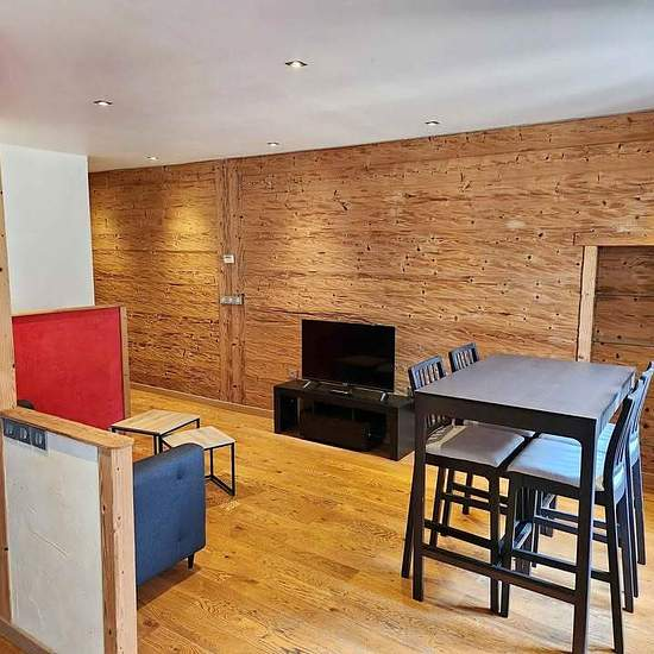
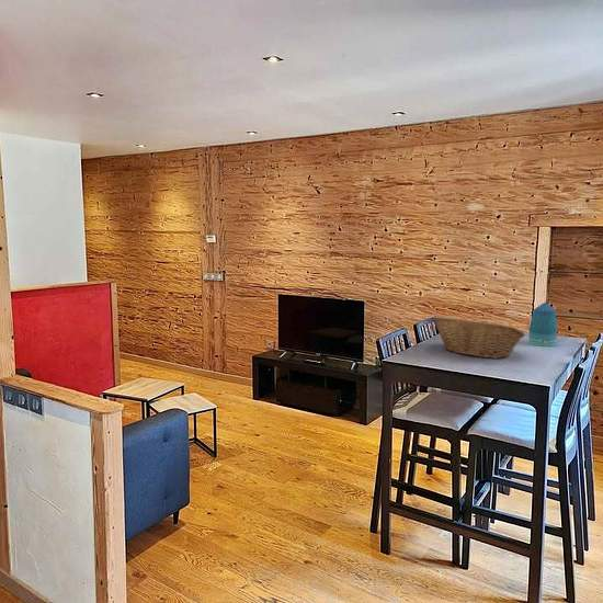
+ vase [527,302,558,348]
+ fruit basket [431,315,526,360]
